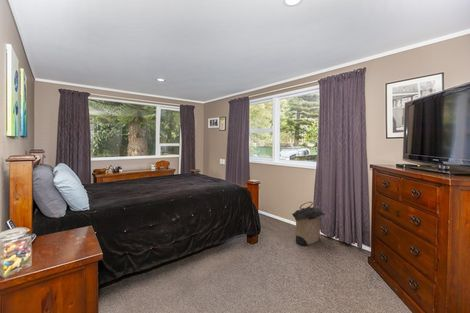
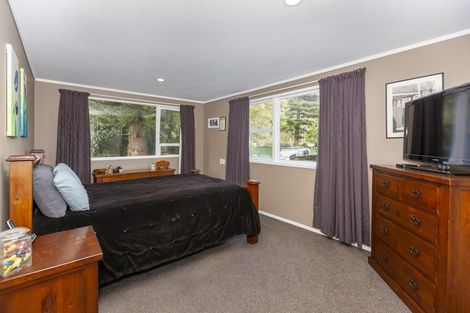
- laundry hamper [291,201,326,247]
